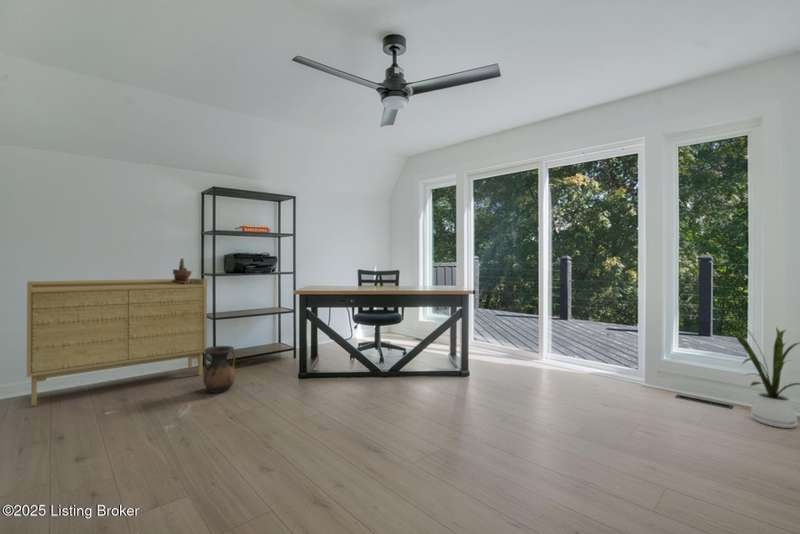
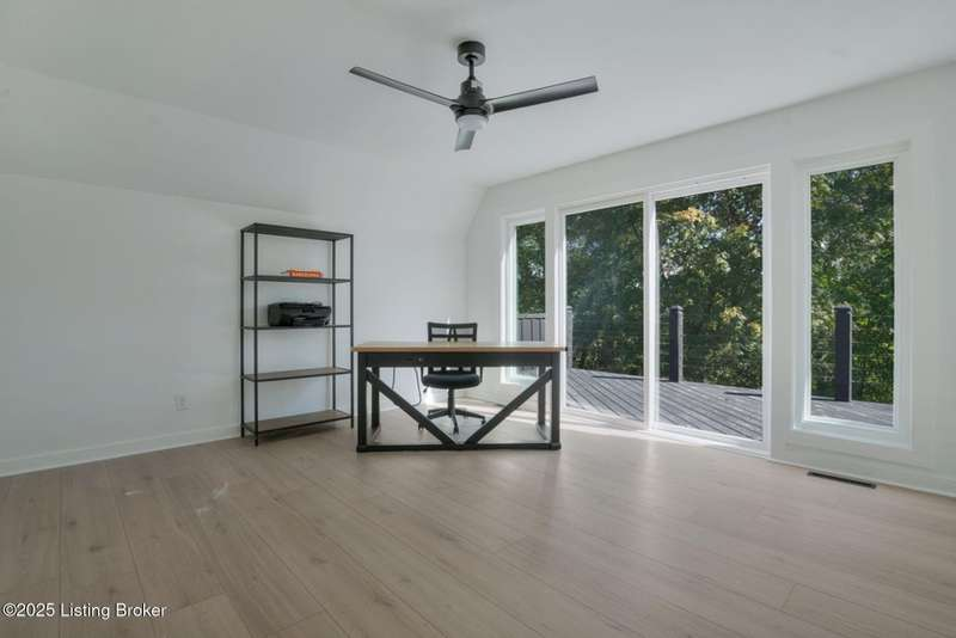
- vase [202,345,237,394]
- house plant [726,315,800,429]
- potted plant [171,257,193,285]
- sideboard [26,277,208,407]
